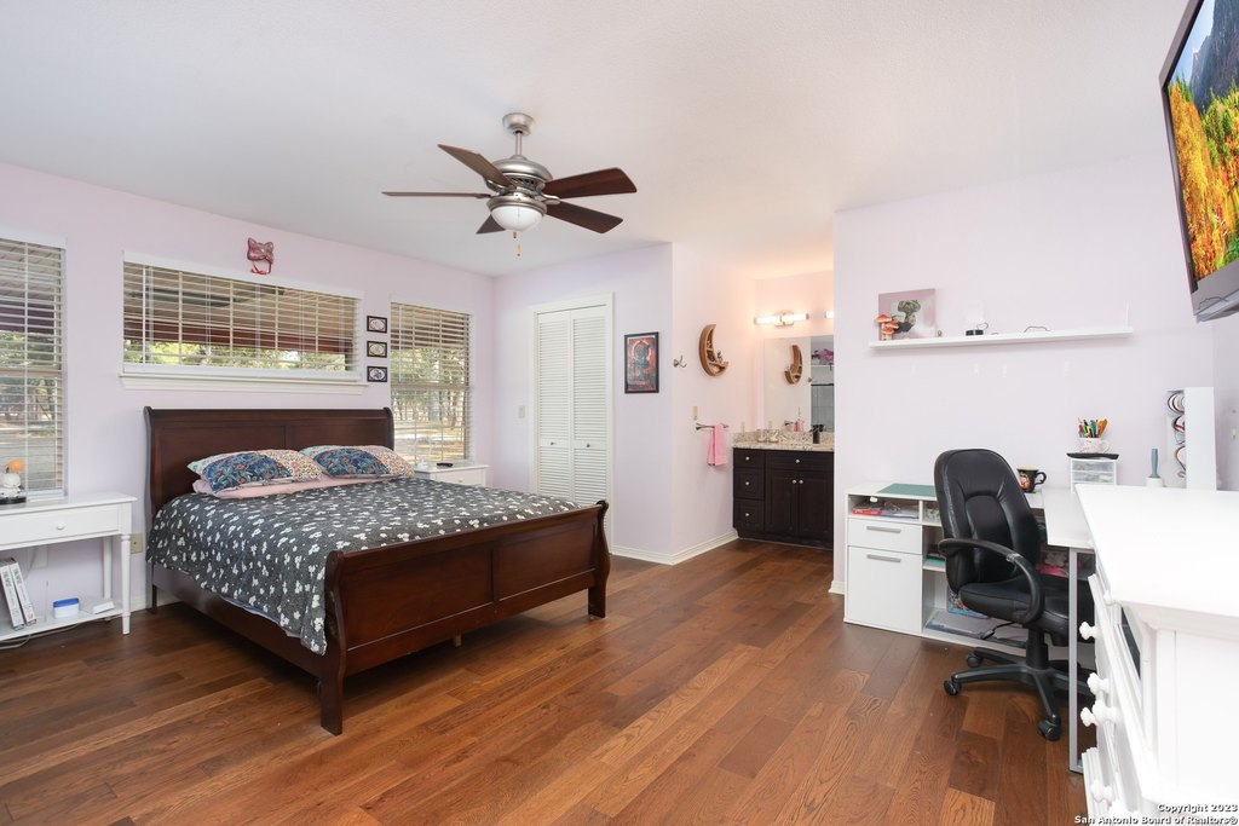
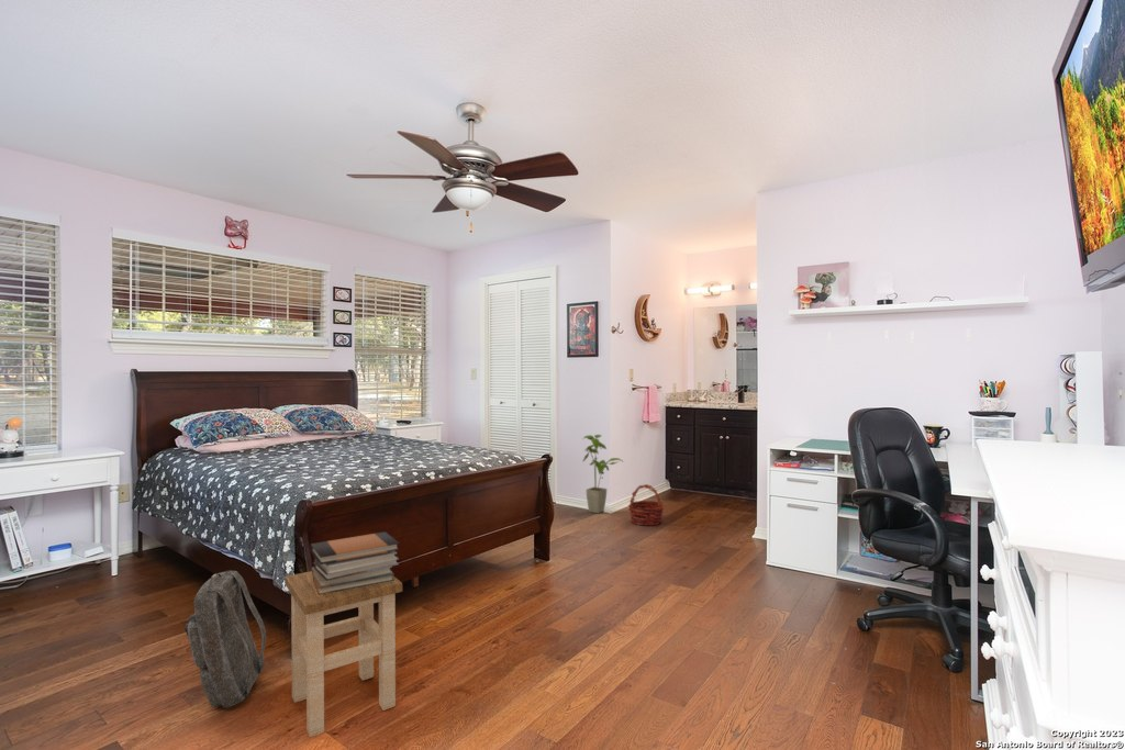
+ book stack [310,530,400,595]
+ house plant [582,434,625,514]
+ backpack [183,570,267,709]
+ stool [283,570,403,738]
+ basket [627,483,666,527]
